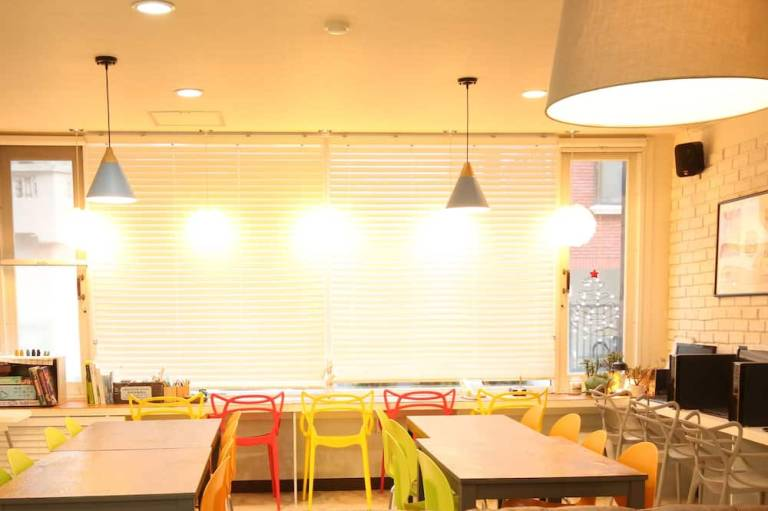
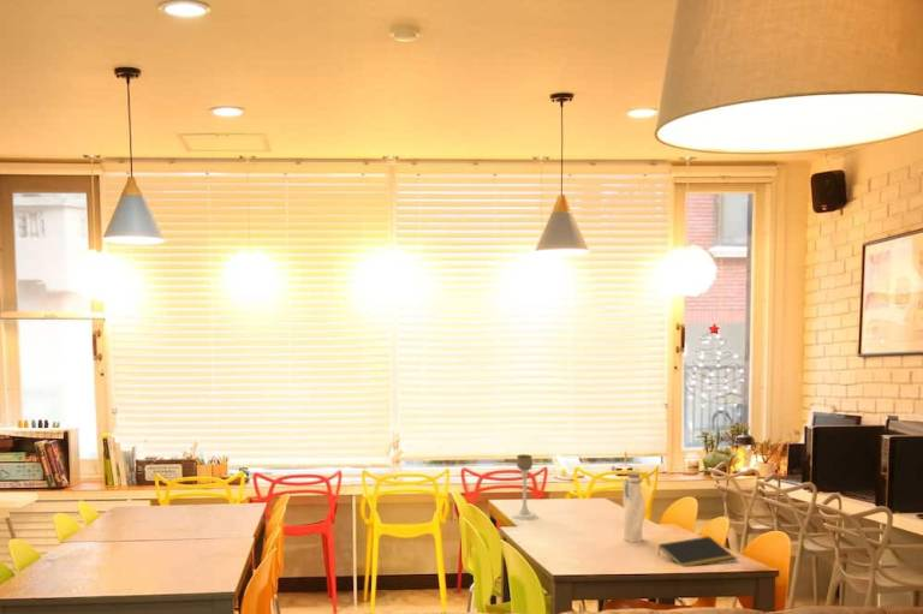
+ water bottle [621,471,645,543]
+ notepad [656,535,738,568]
+ candle holder [511,453,538,520]
